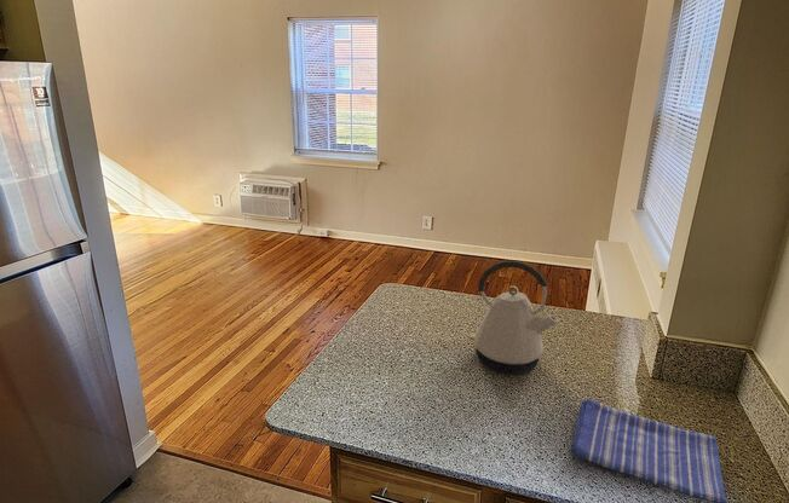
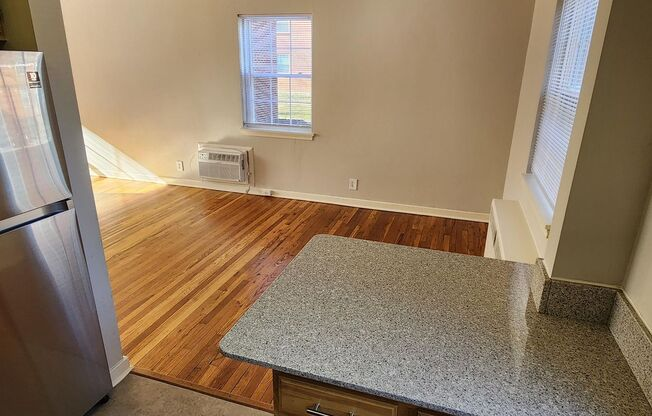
- kettle [468,259,560,375]
- dish towel [570,398,728,503]
